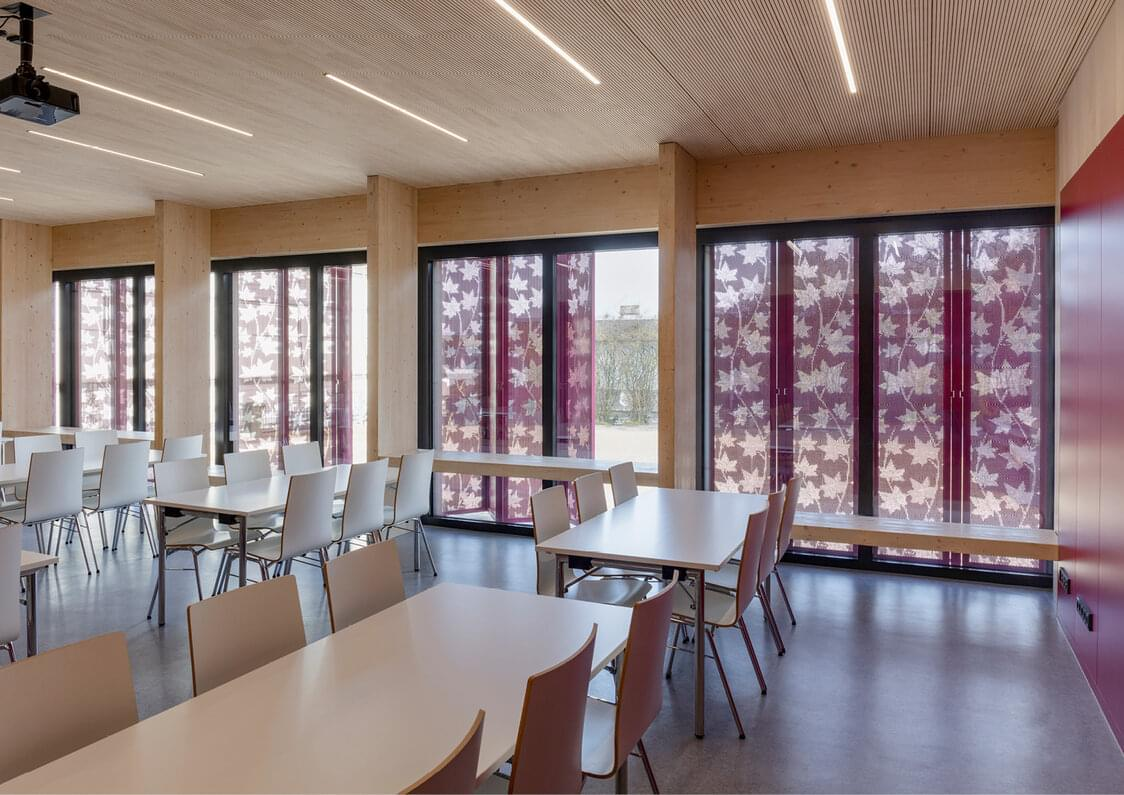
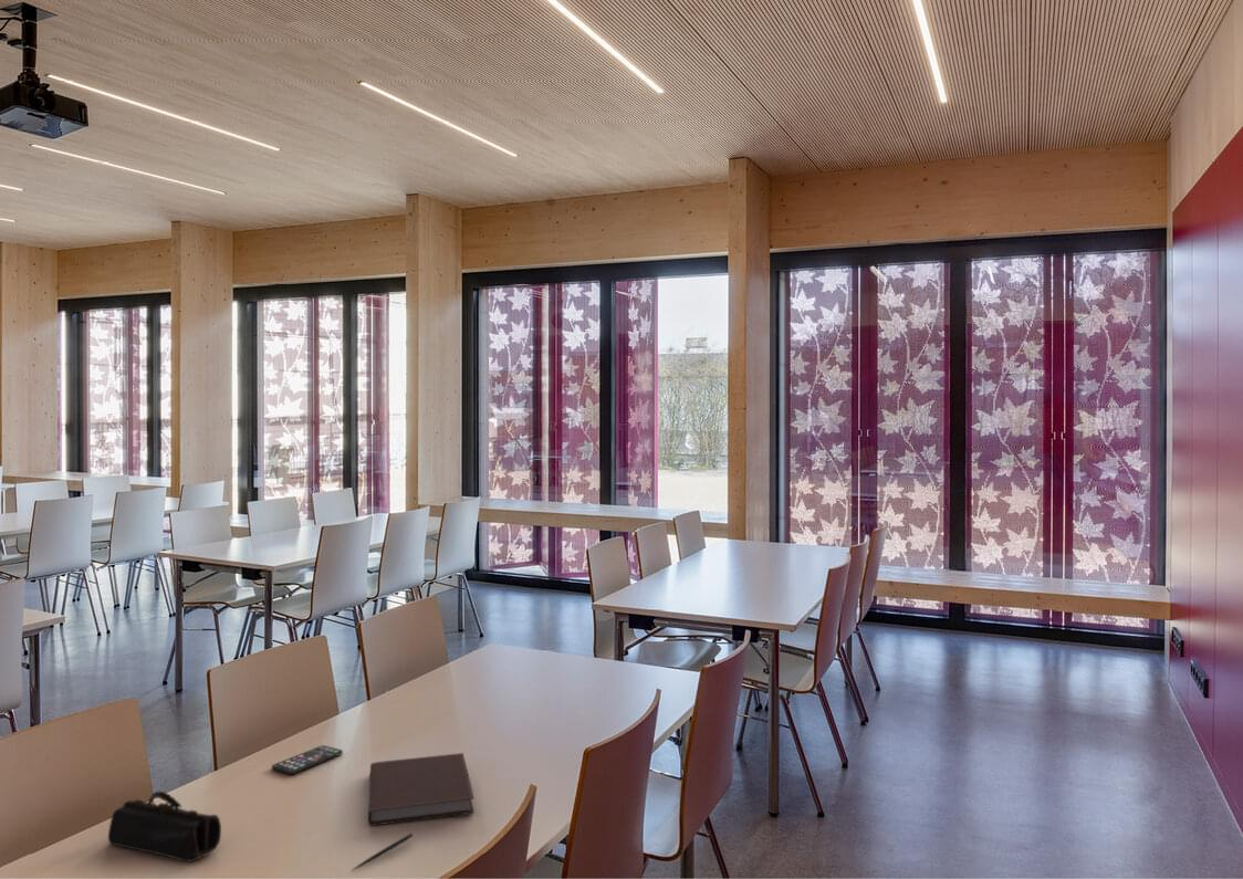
+ notebook [367,752,476,826]
+ pen [349,833,414,872]
+ pencil case [107,791,222,864]
+ smartphone [271,744,344,775]
